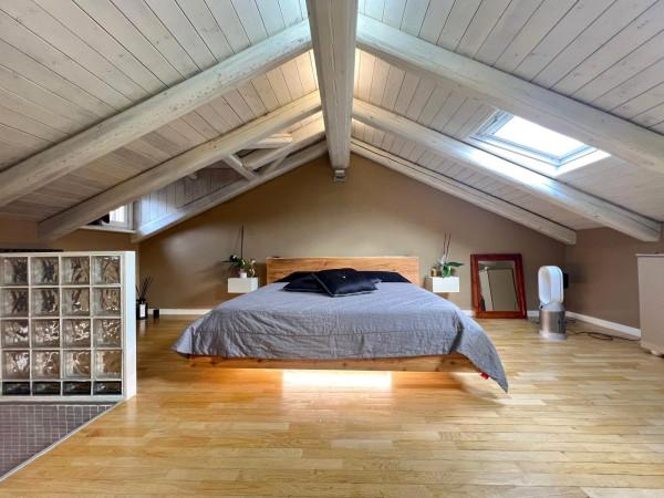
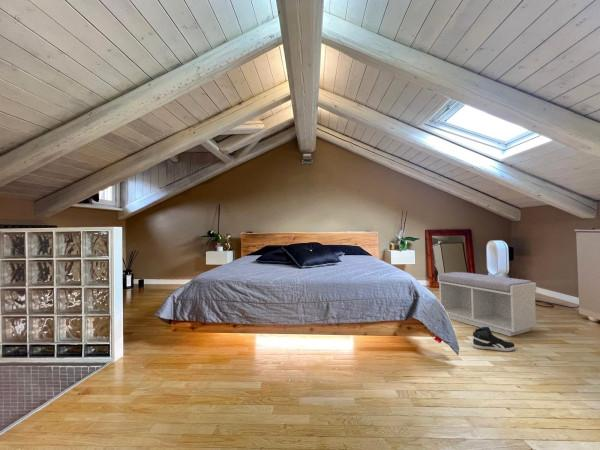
+ bench [437,271,539,337]
+ sneaker [472,327,516,352]
